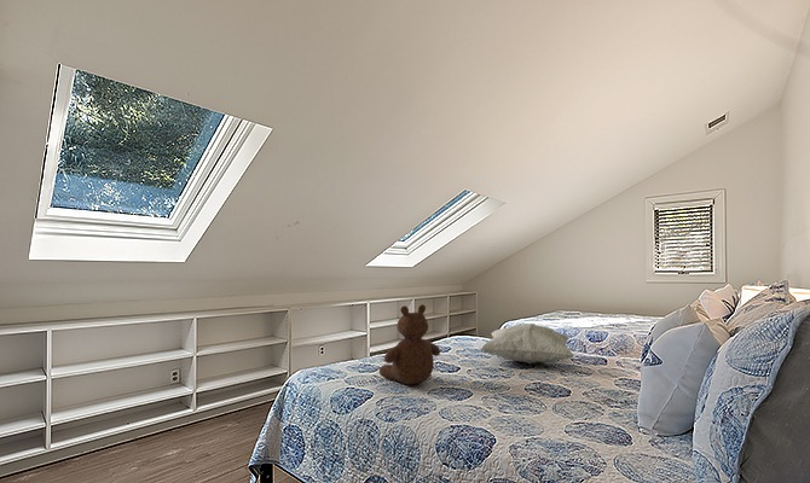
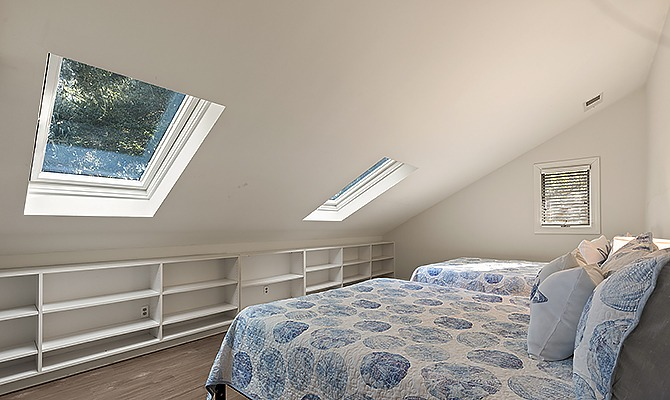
- teddy bear [378,303,441,385]
- decorative pillow [479,322,575,366]
